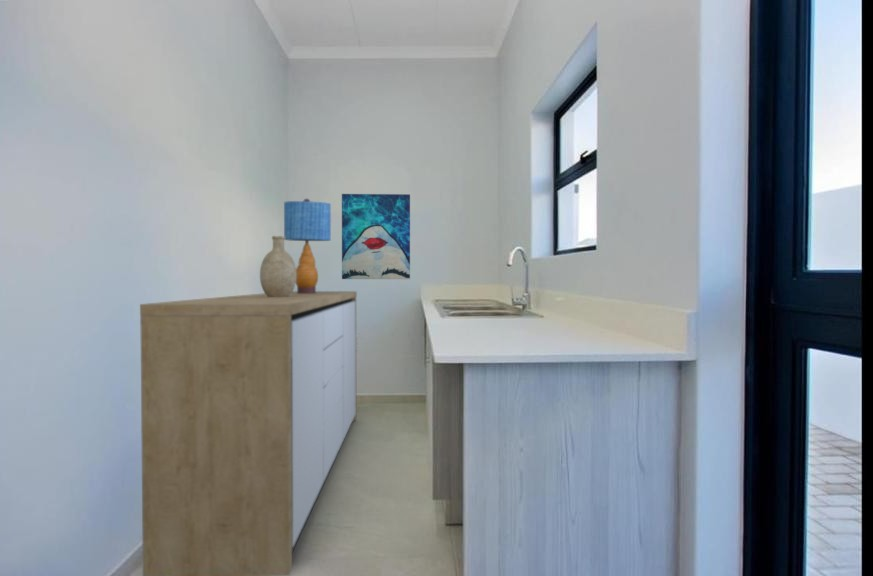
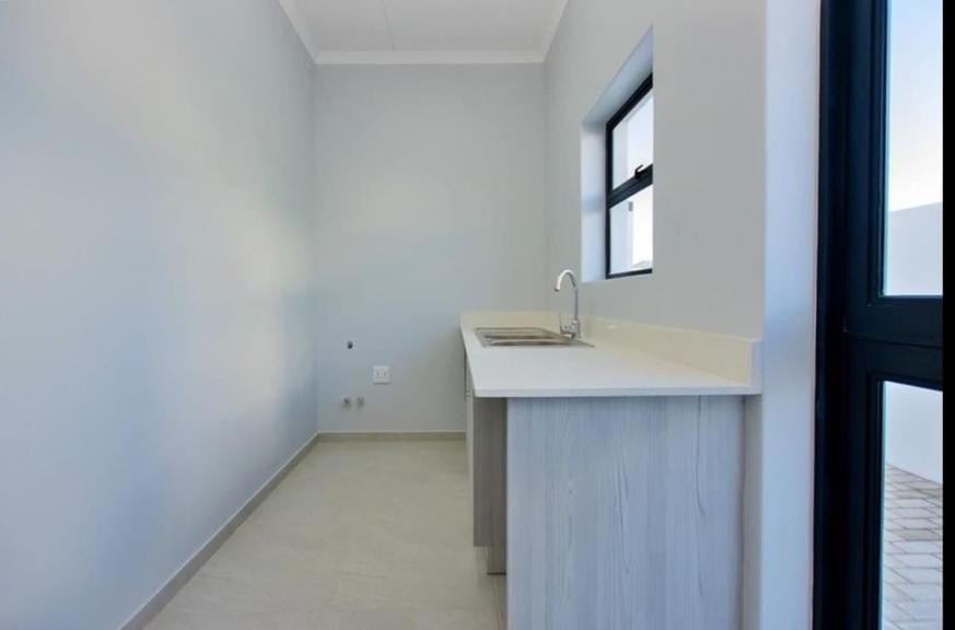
- wall art [341,193,411,280]
- table lamp [283,198,332,294]
- decorative vase [259,235,297,297]
- sideboard [139,290,358,576]
